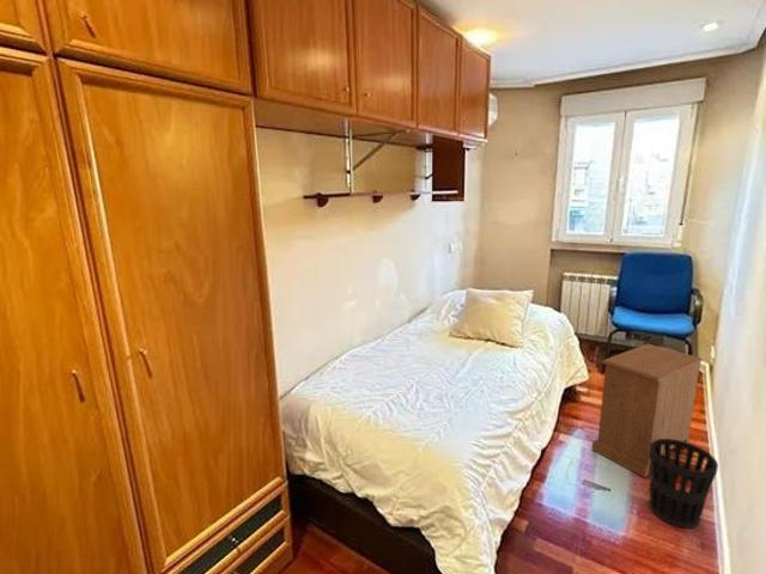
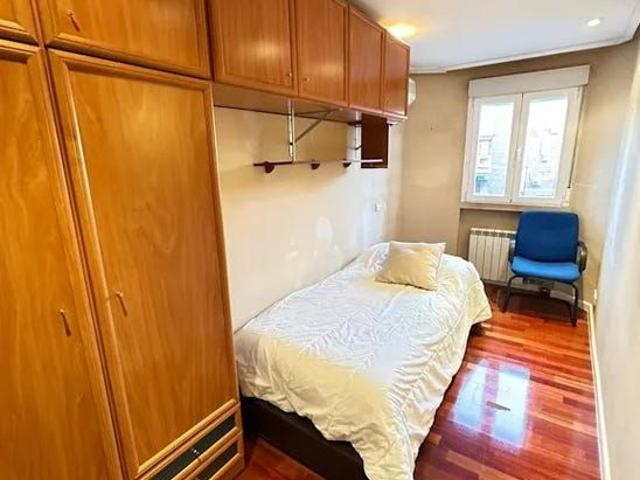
- wastebasket [648,439,719,530]
- nightstand [591,342,704,478]
